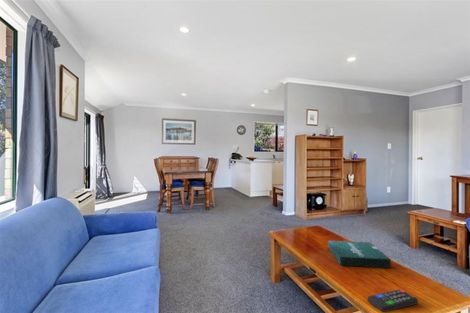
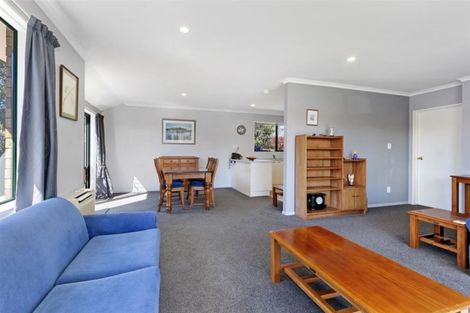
- remote control [367,288,419,313]
- pizza box [327,240,392,269]
